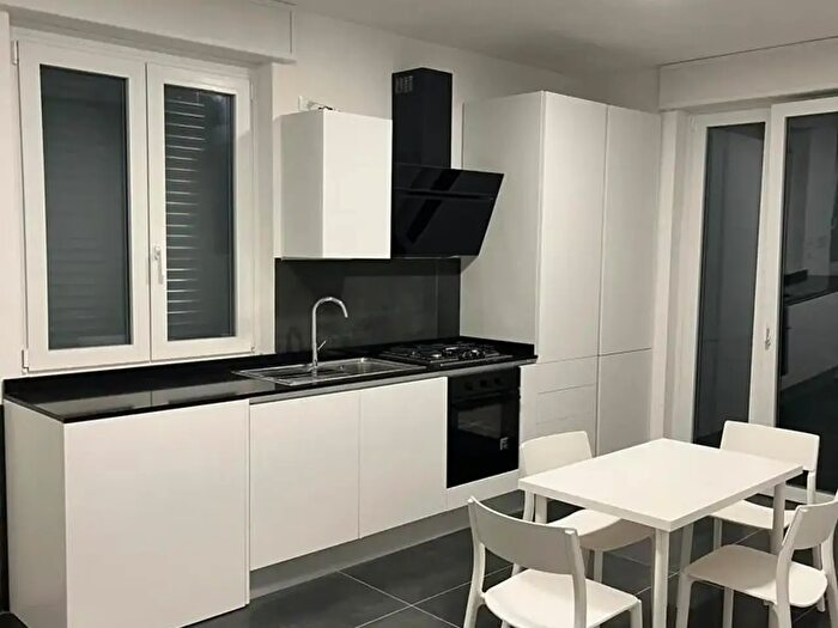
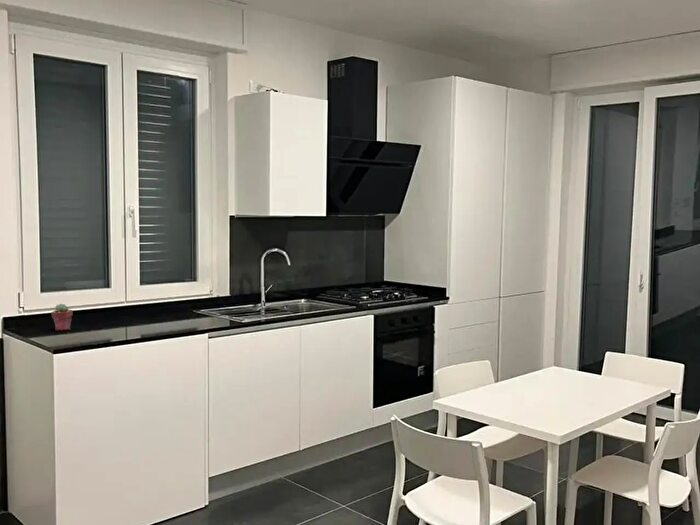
+ potted succulent [50,303,74,331]
